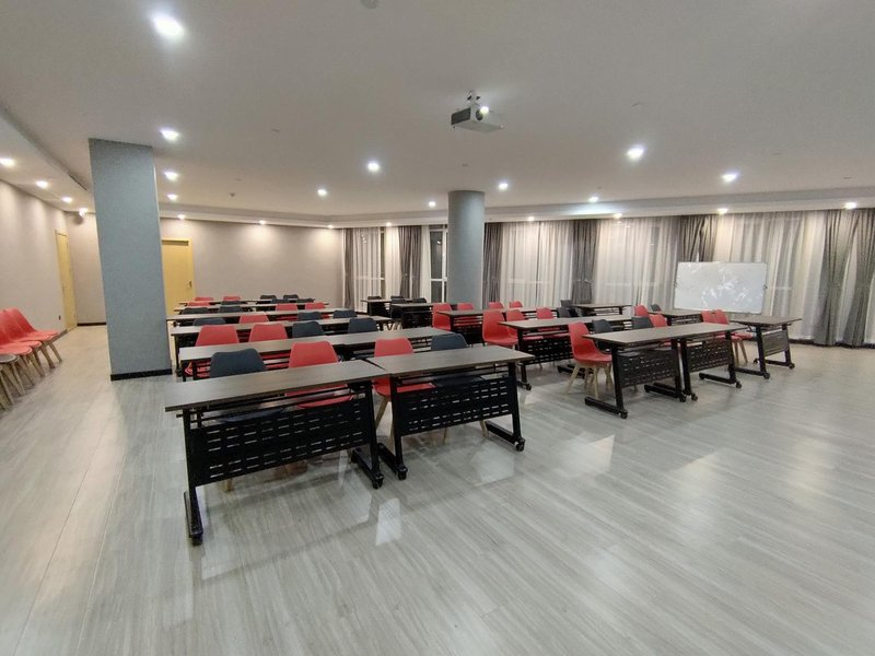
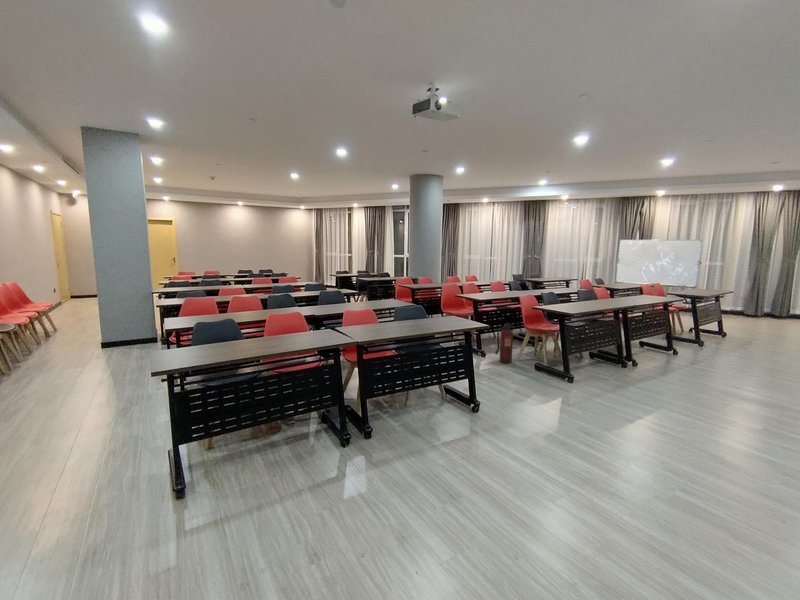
+ fire extinguisher [494,322,515,364]
